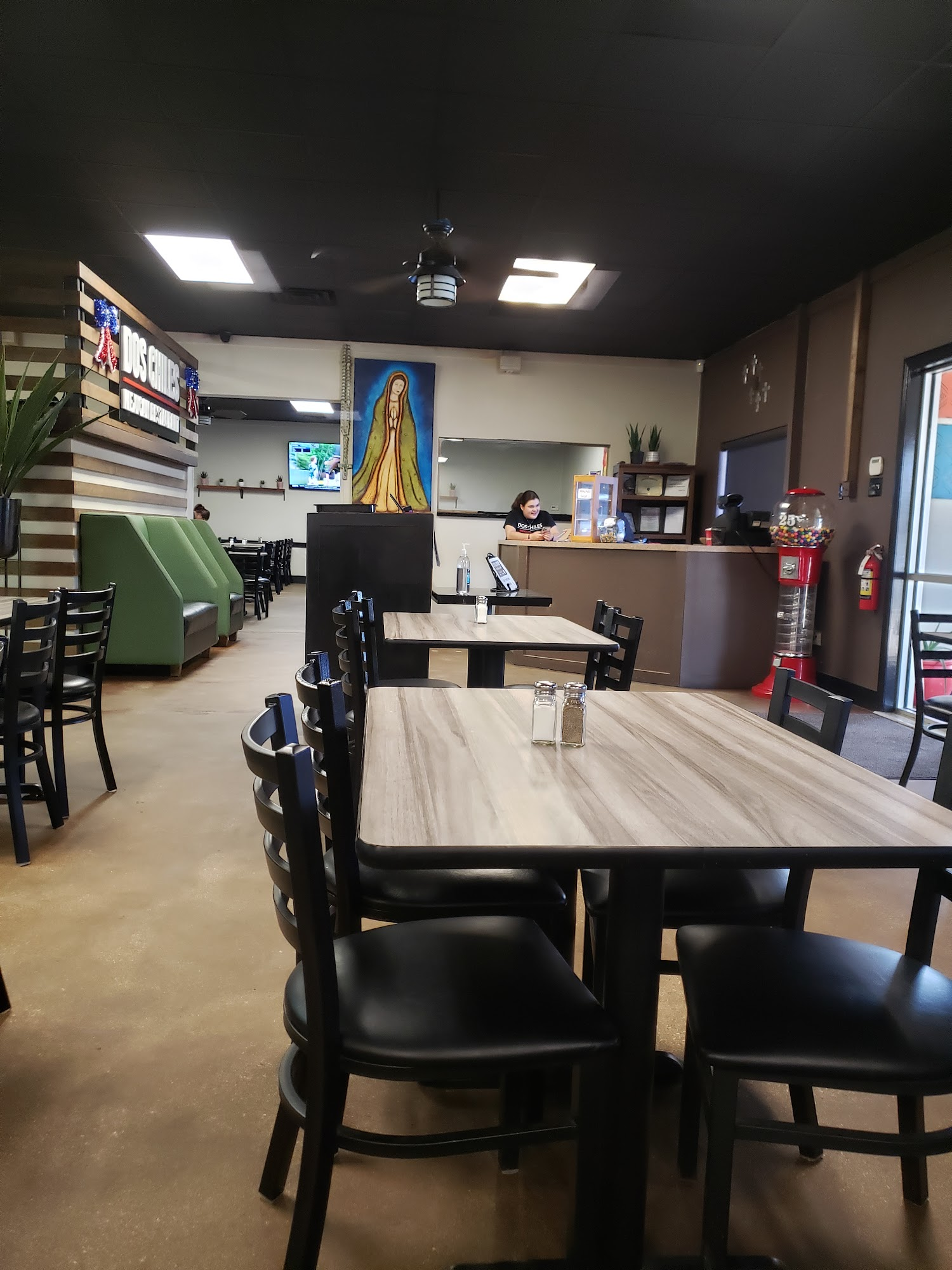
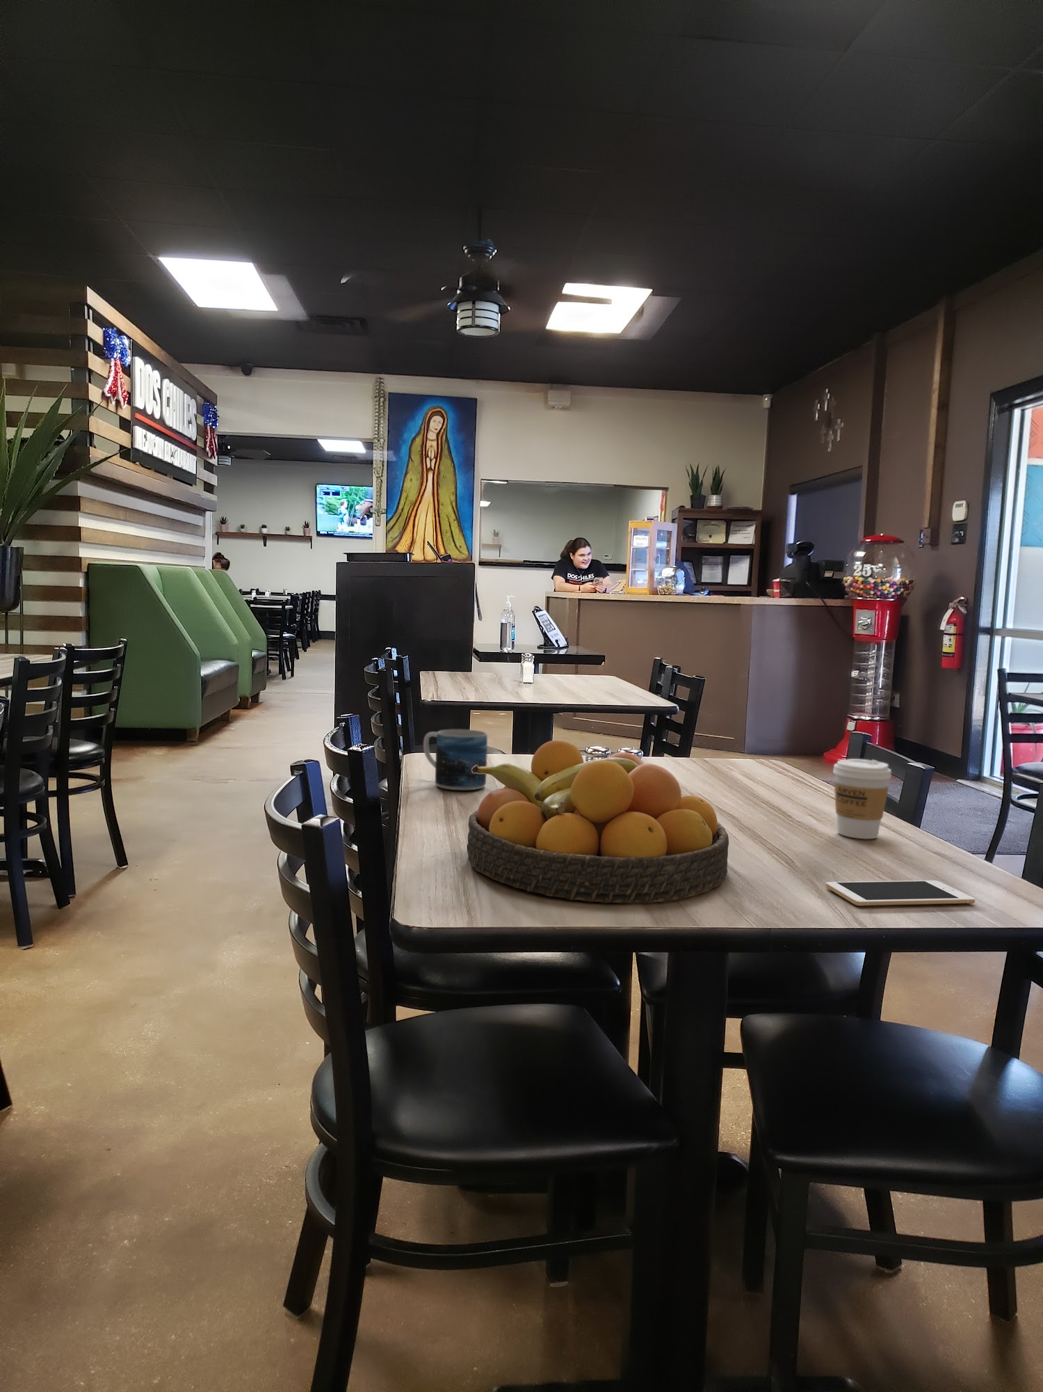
+ coffee cup [833,758,892,840]
+ cell phone [825,880,975,906]
+ mug [423,729,489,790]
+ fruit bowl [466,740,730,903]
